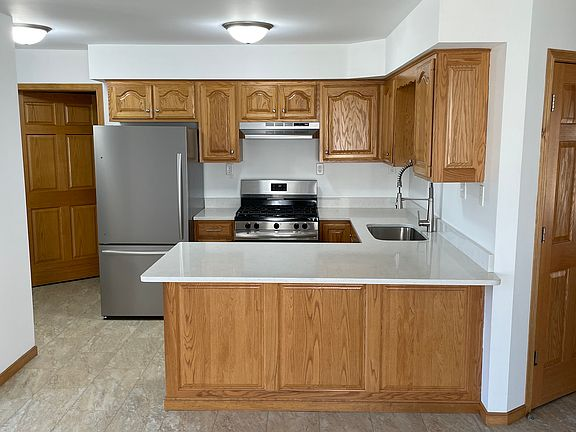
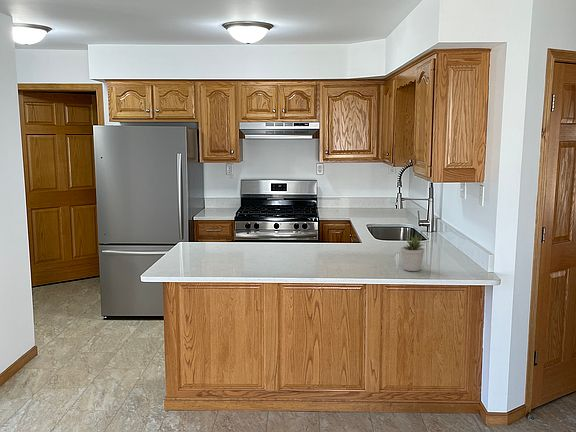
+ potted plant [400,233,426,272]
